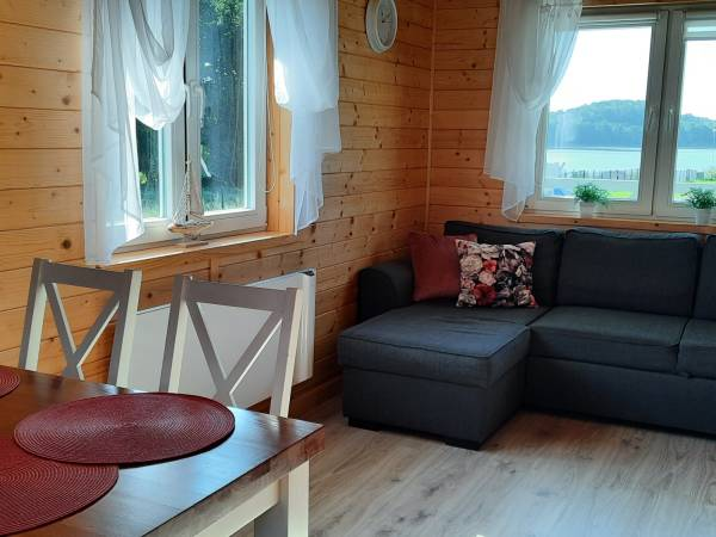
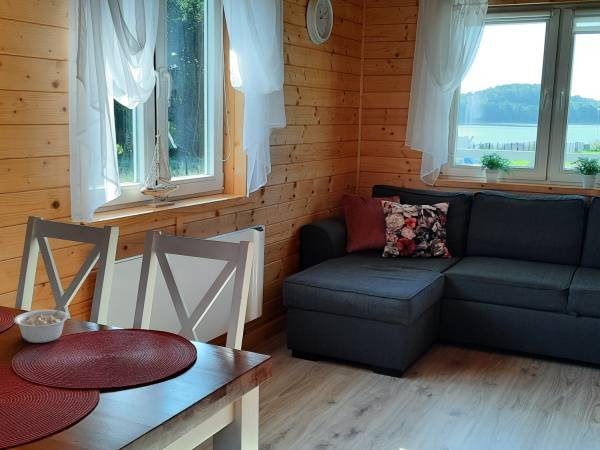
+ legume [13,303,70,344]
